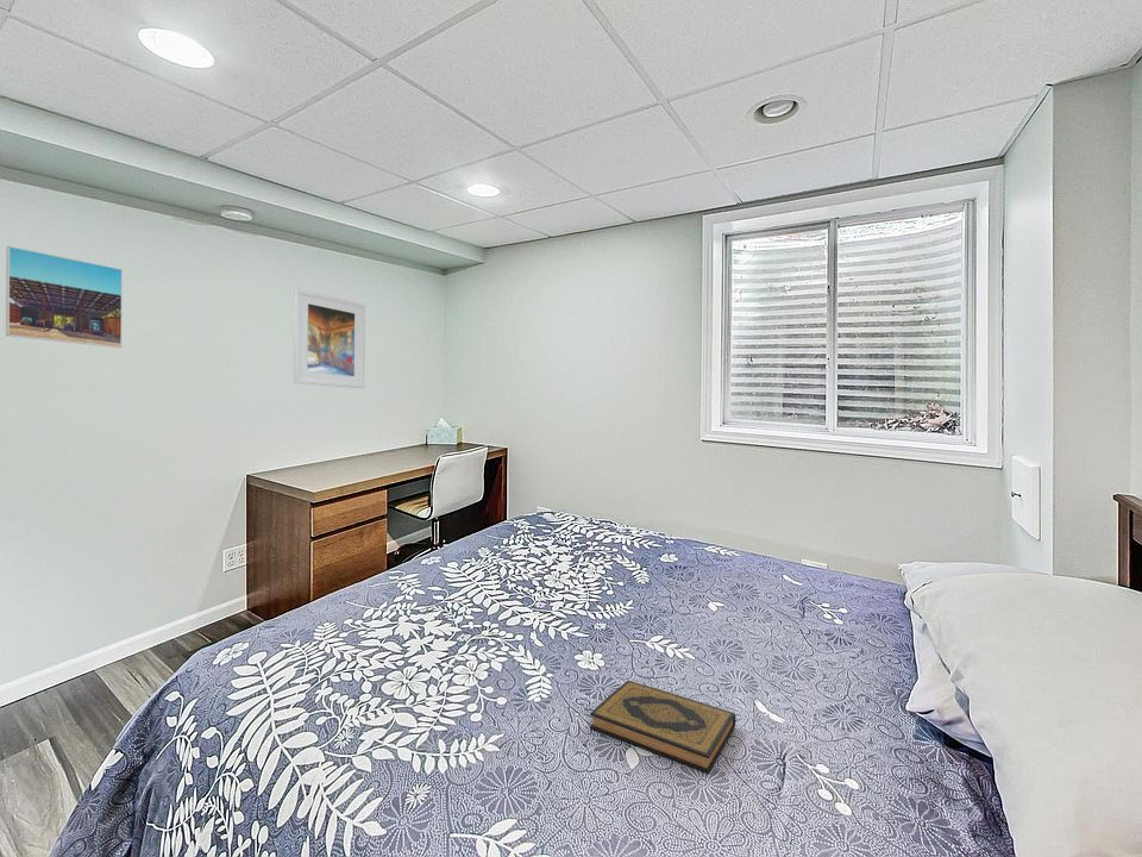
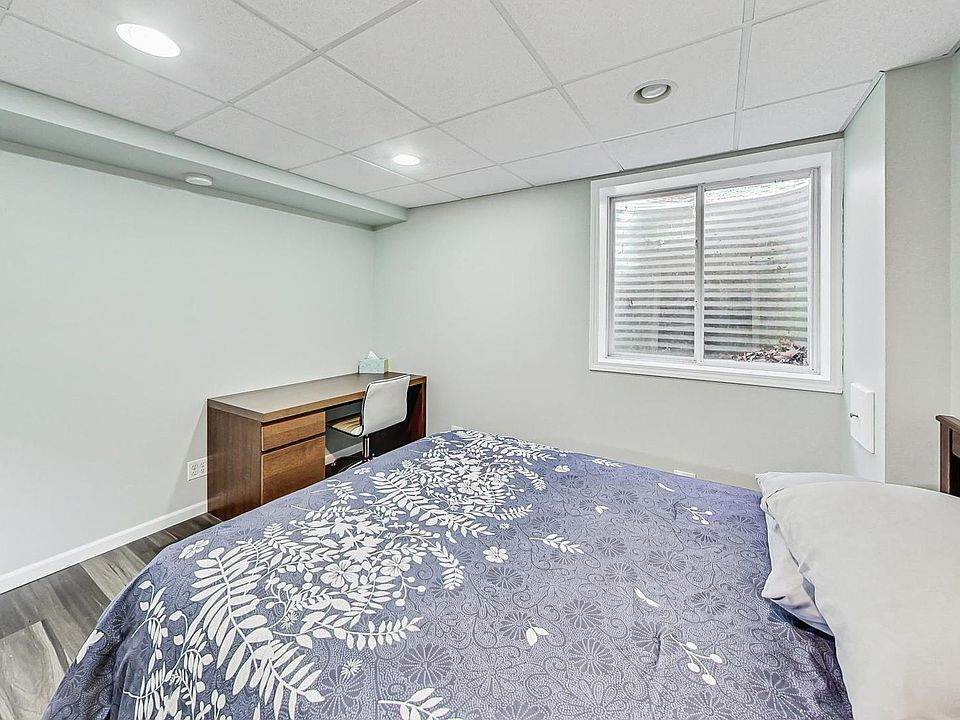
- hardback book [589,680,736,775]
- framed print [5,245,124,349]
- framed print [293,288,366,389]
